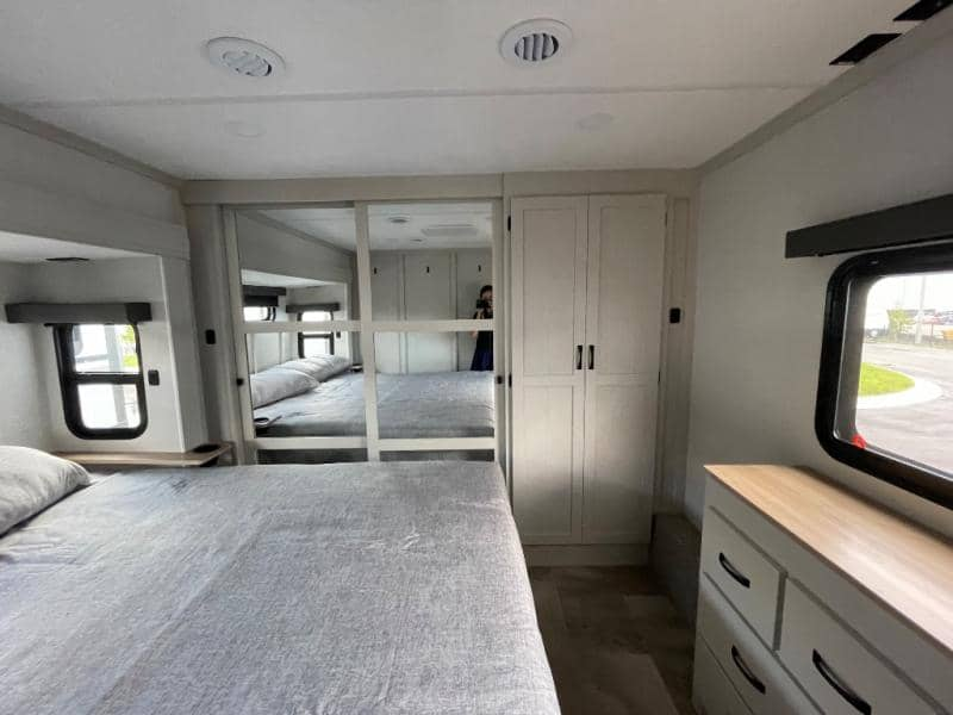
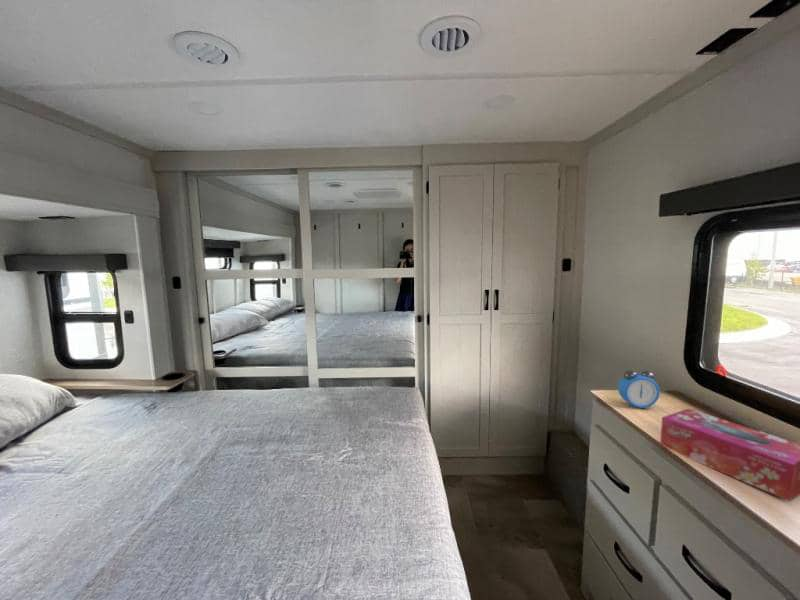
+ tissue box [659,408,800,502]
+ alarm clock [617,369,661,409]
